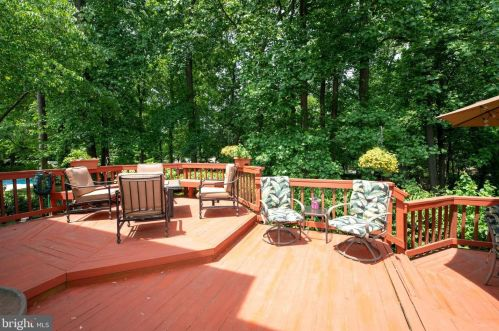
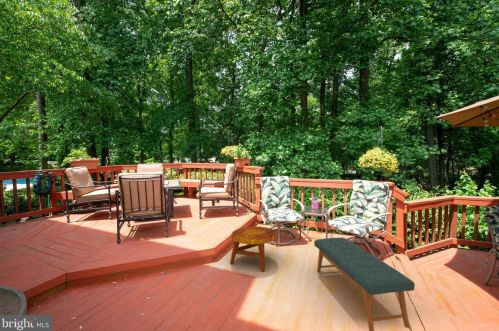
+ bench [313,237,416,331]
+ side table [229,226,278,272]
